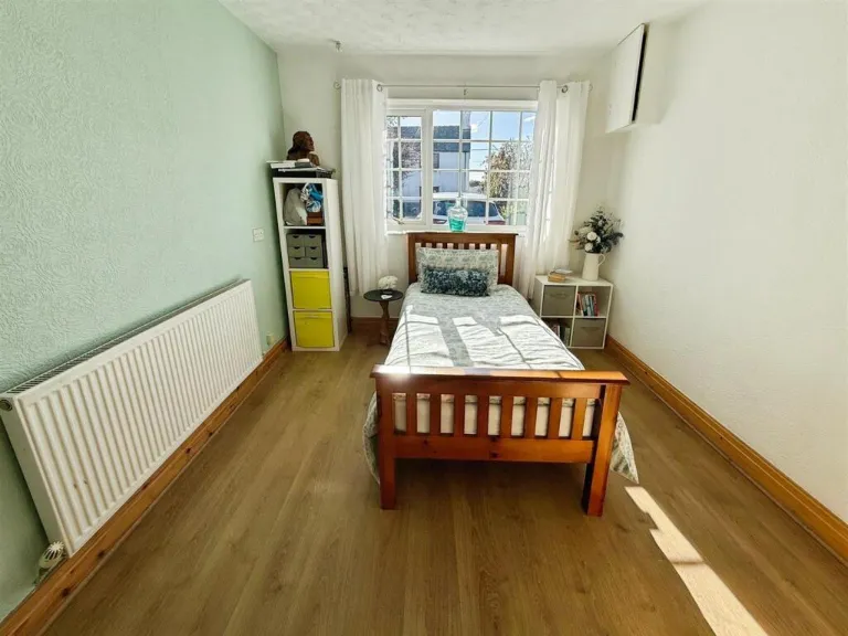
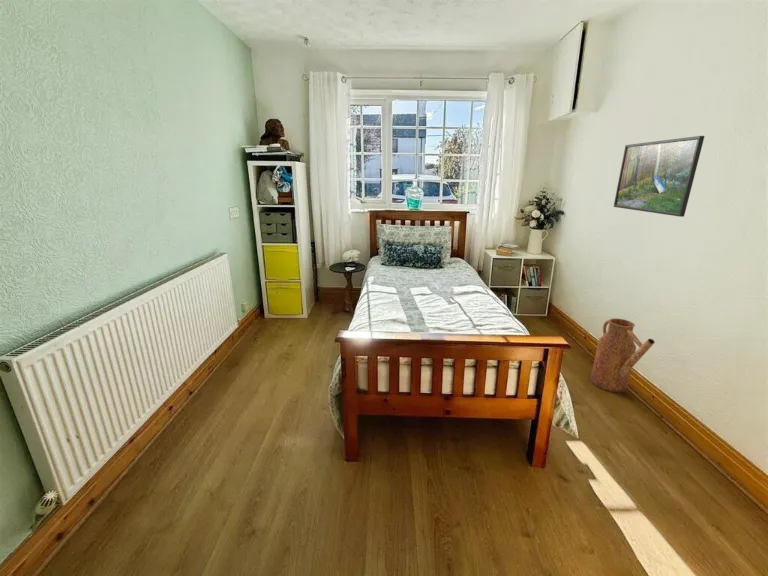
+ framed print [613,135,706,218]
+ watering can [589,317,656,394]
